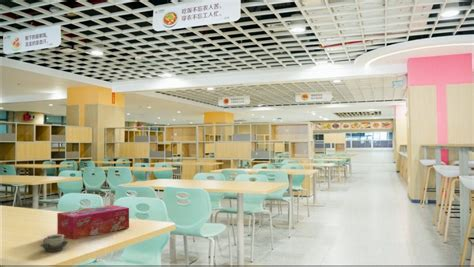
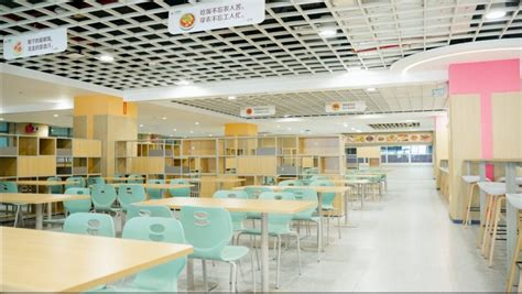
- cup [39,234,69,253]
- tissue box [56,204,130,240]
